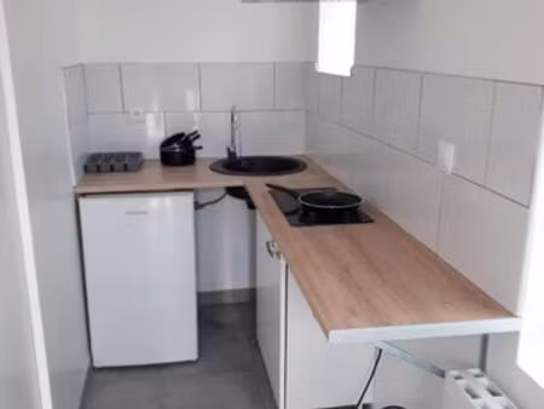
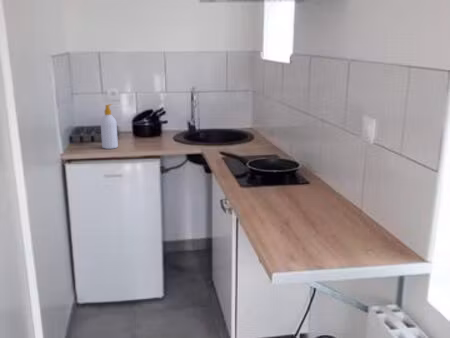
+ soap bottle [100,103,119,150]
